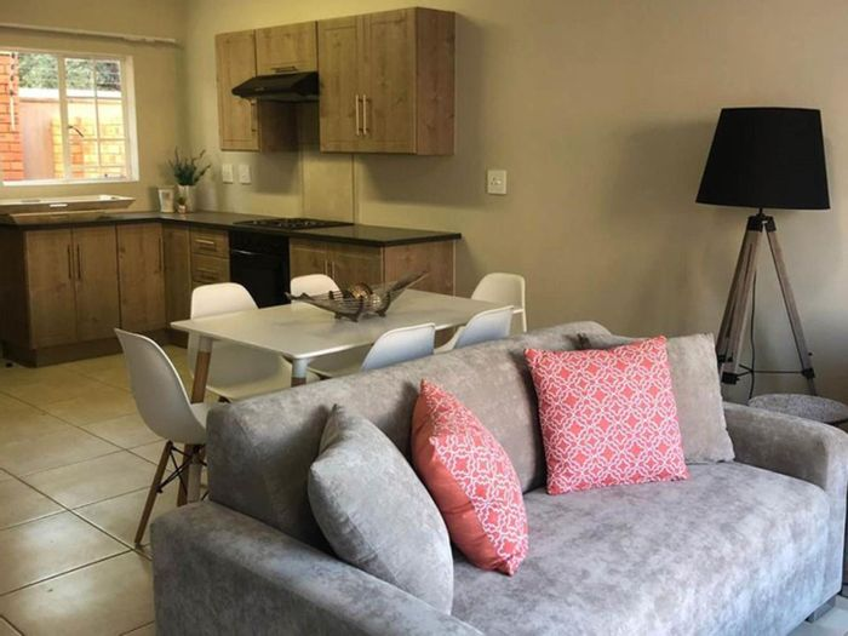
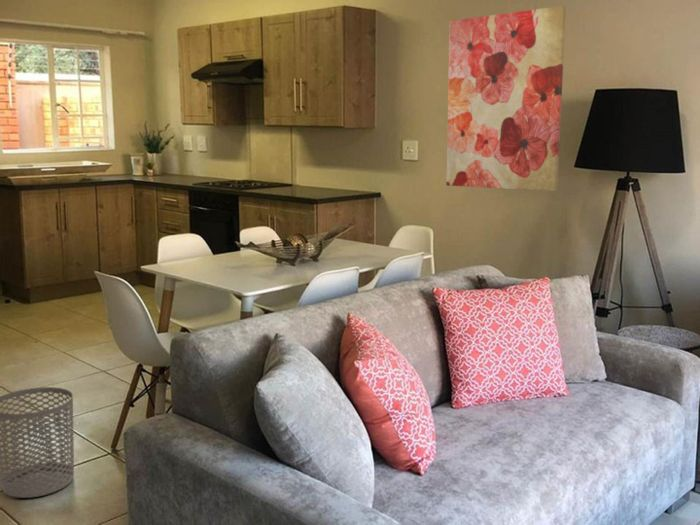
+ wall art [445,5,567,192]
+ waste bin [0,386,75,499]
